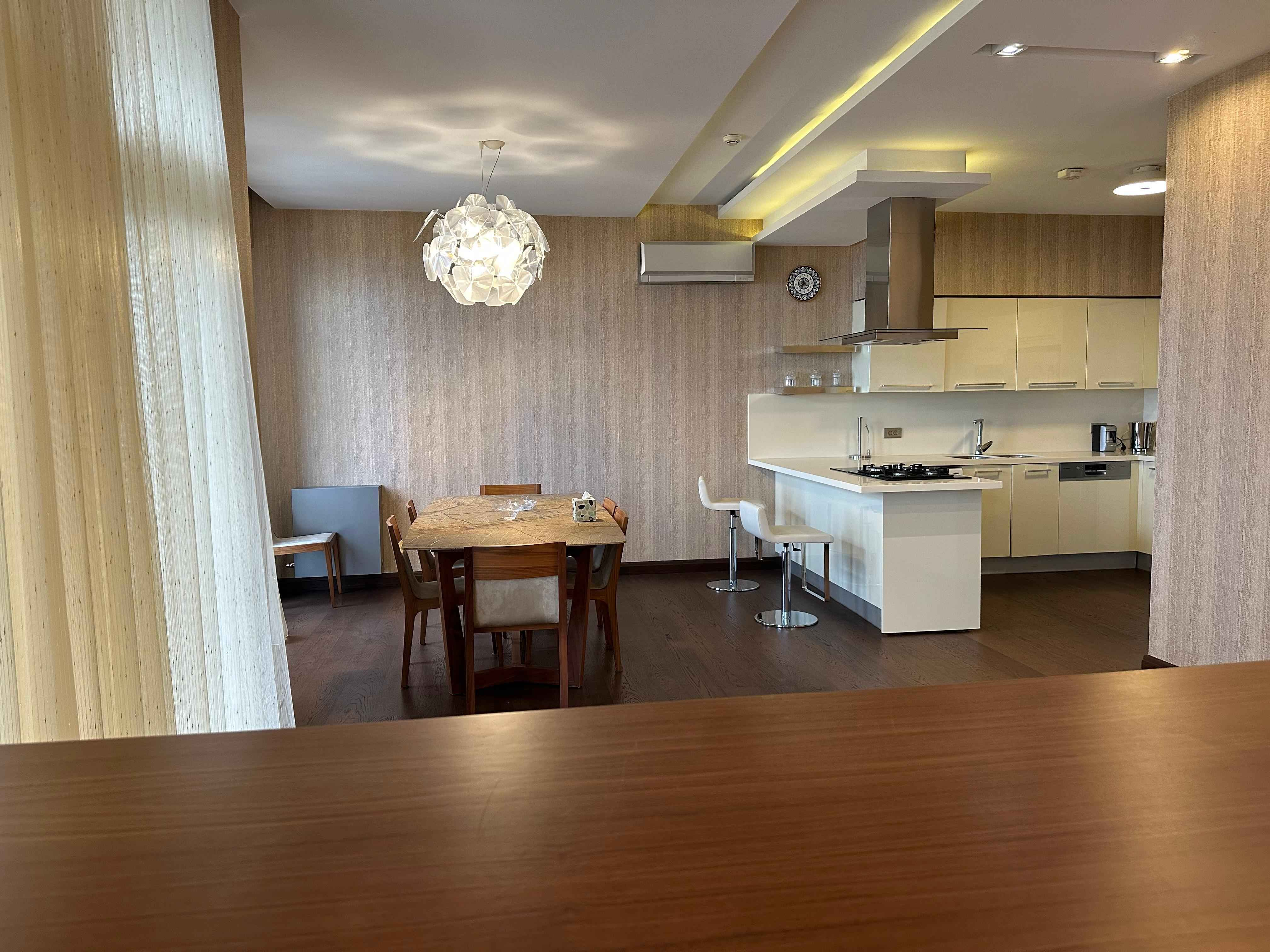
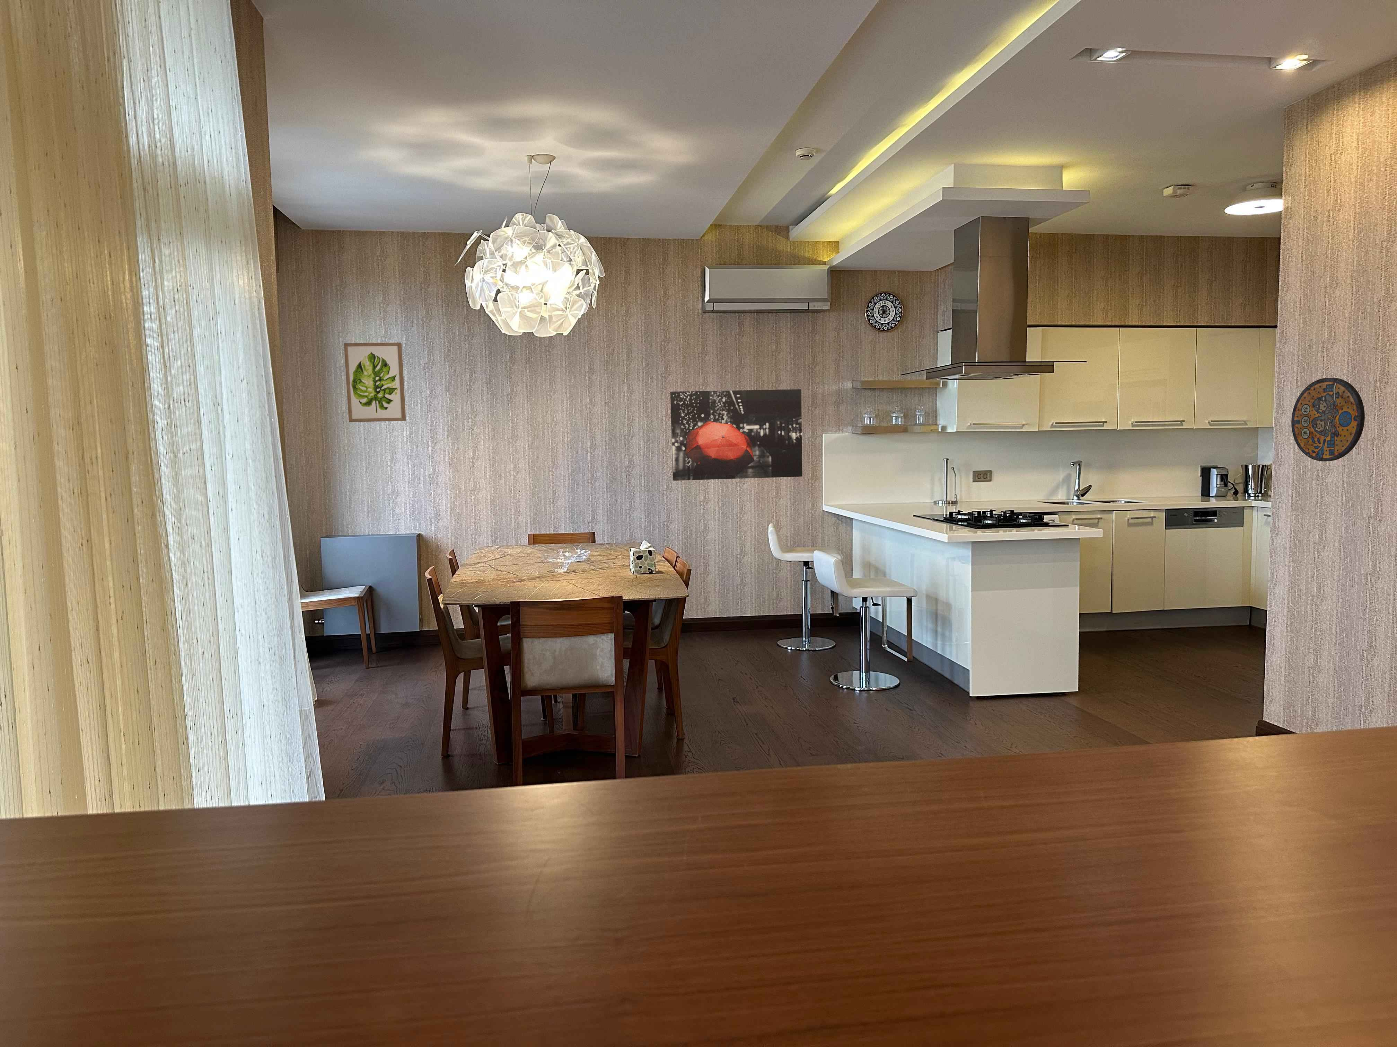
+ wall art [670,389,803,481]
+ wall art [343,342,406,422]
+ manhole cover [1291,377,1365,462]
